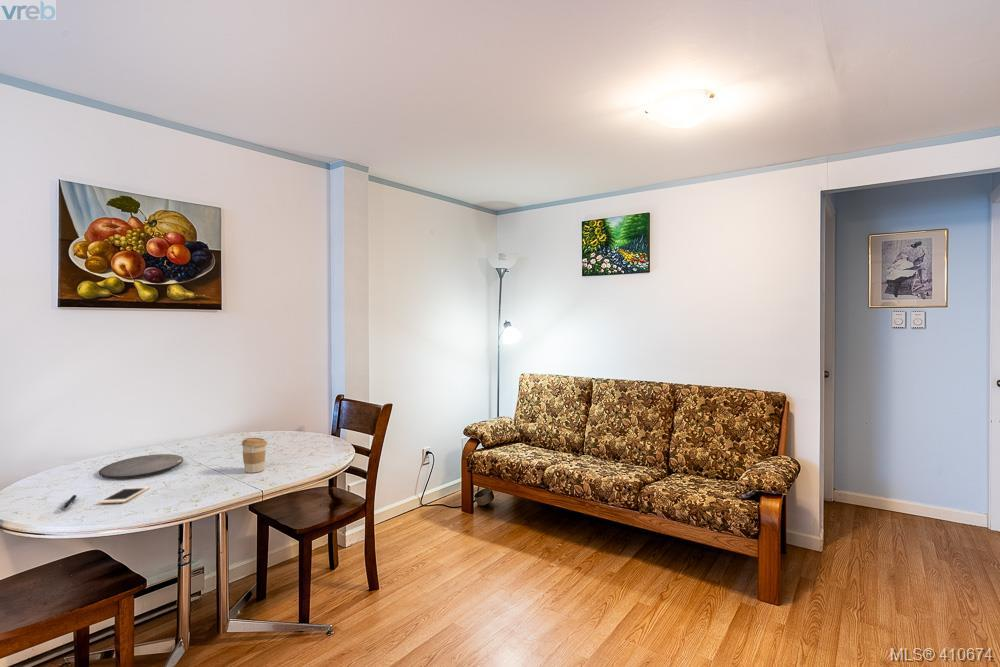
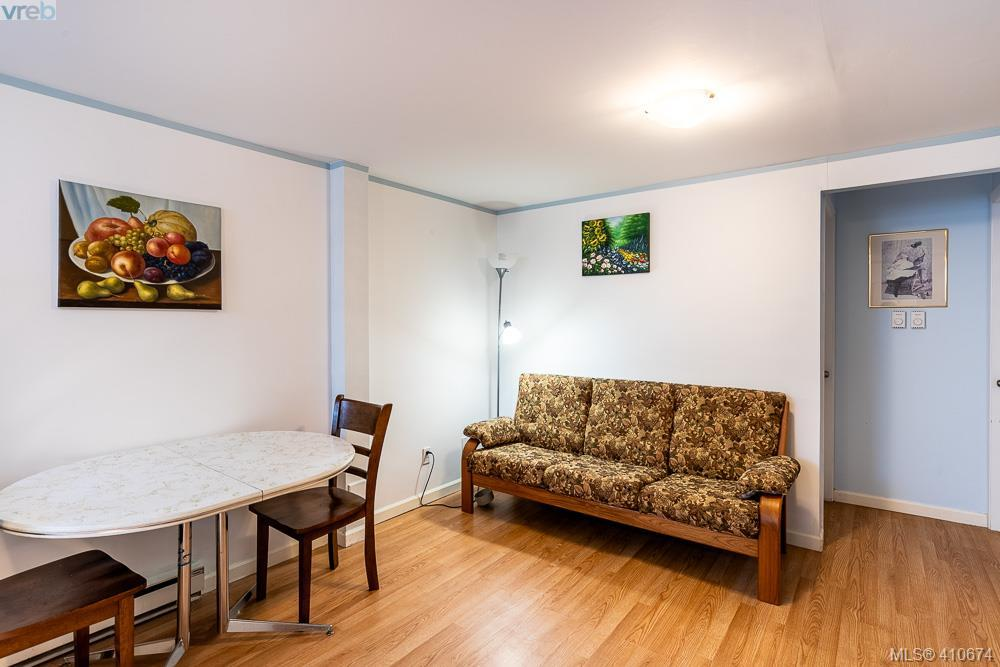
- coffee cup [241,437,268,474]
- cell phone [98,486,150,504]
- plate [98,453,184,479]
- pen [60,494,78,512]
